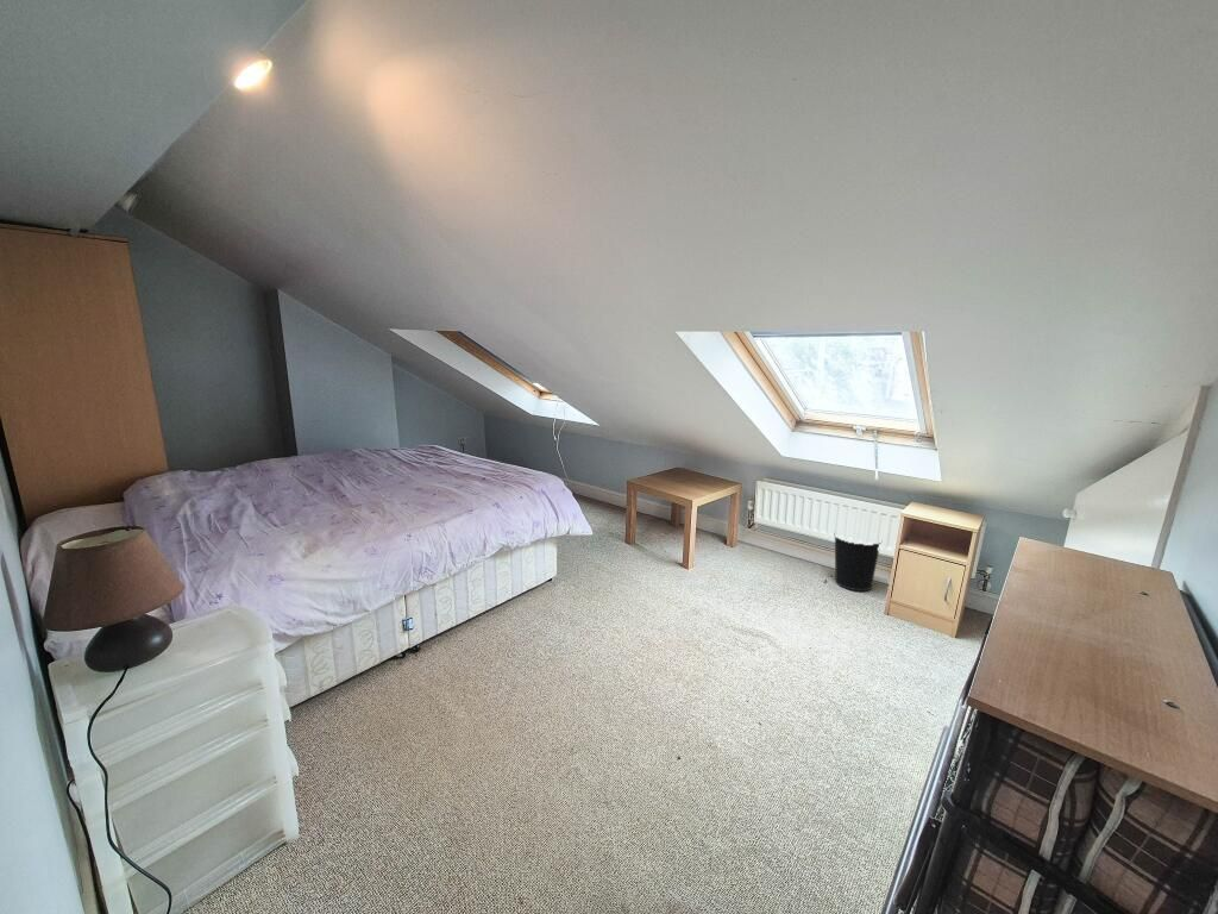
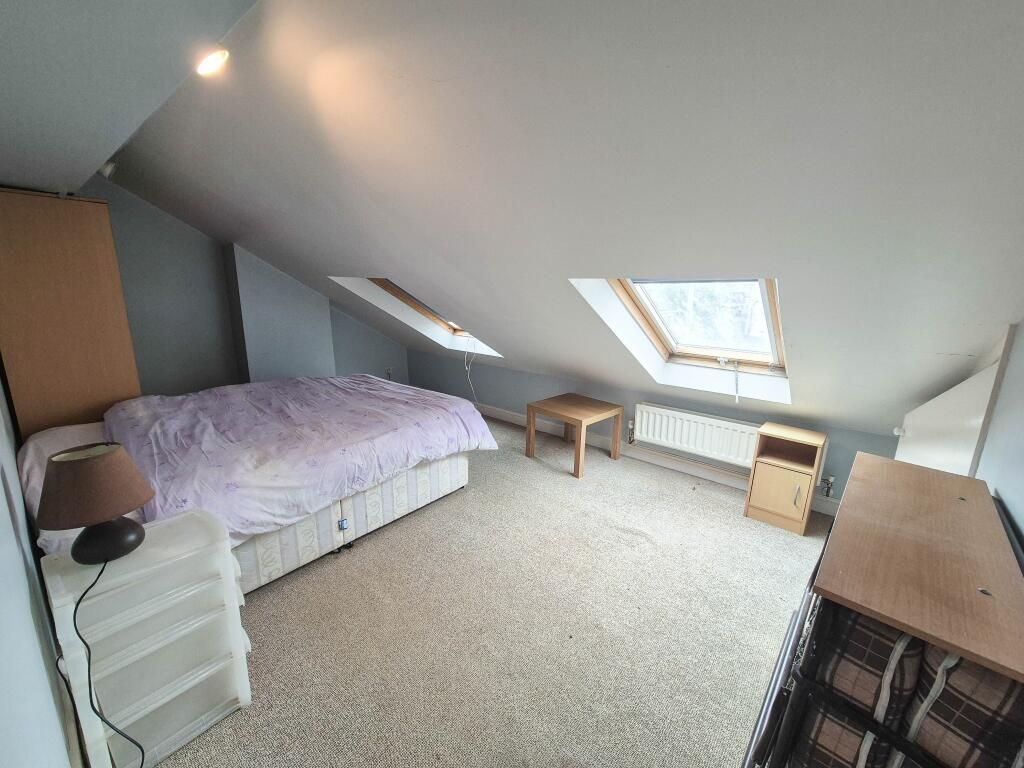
- wastebasket [833,532,881,593]
